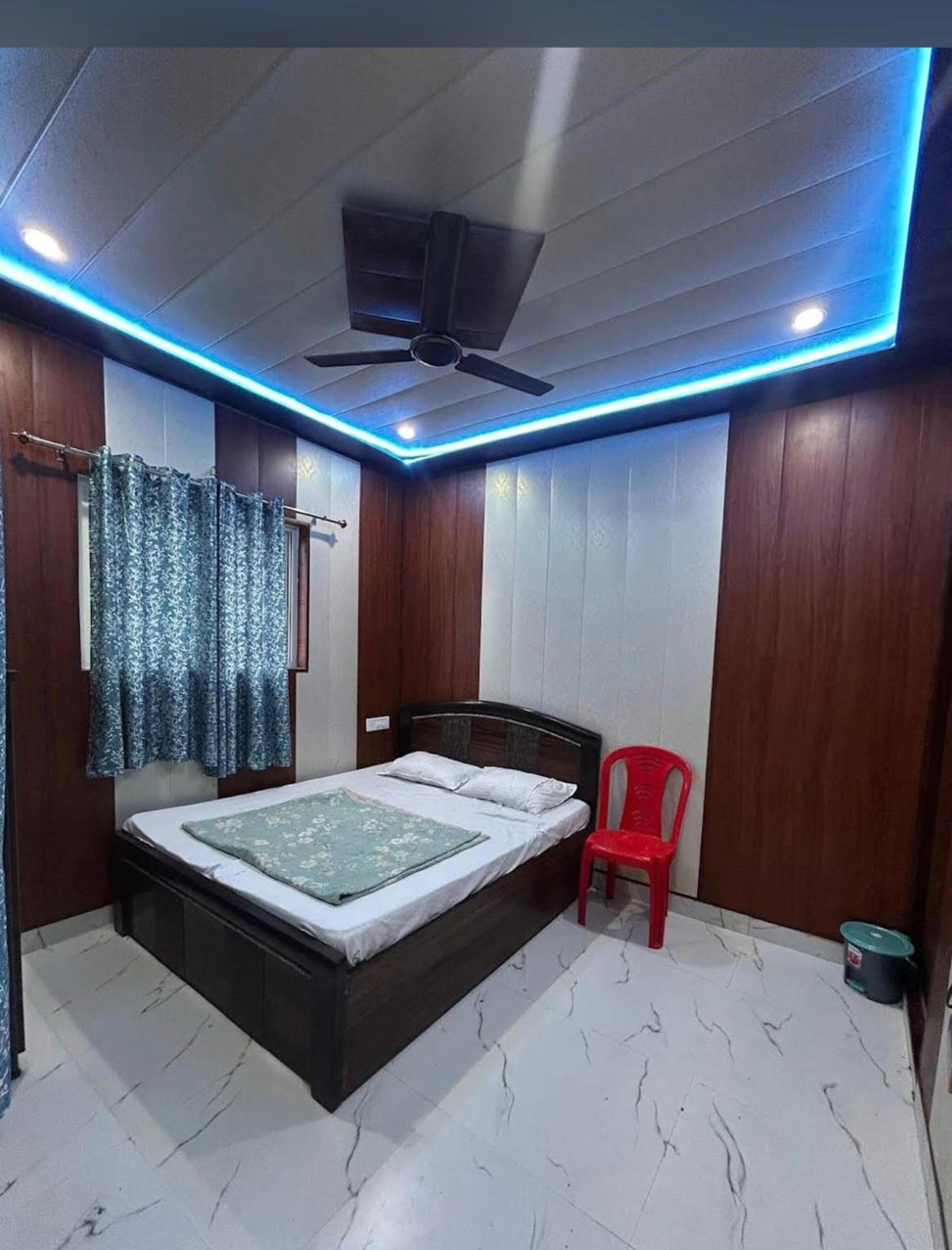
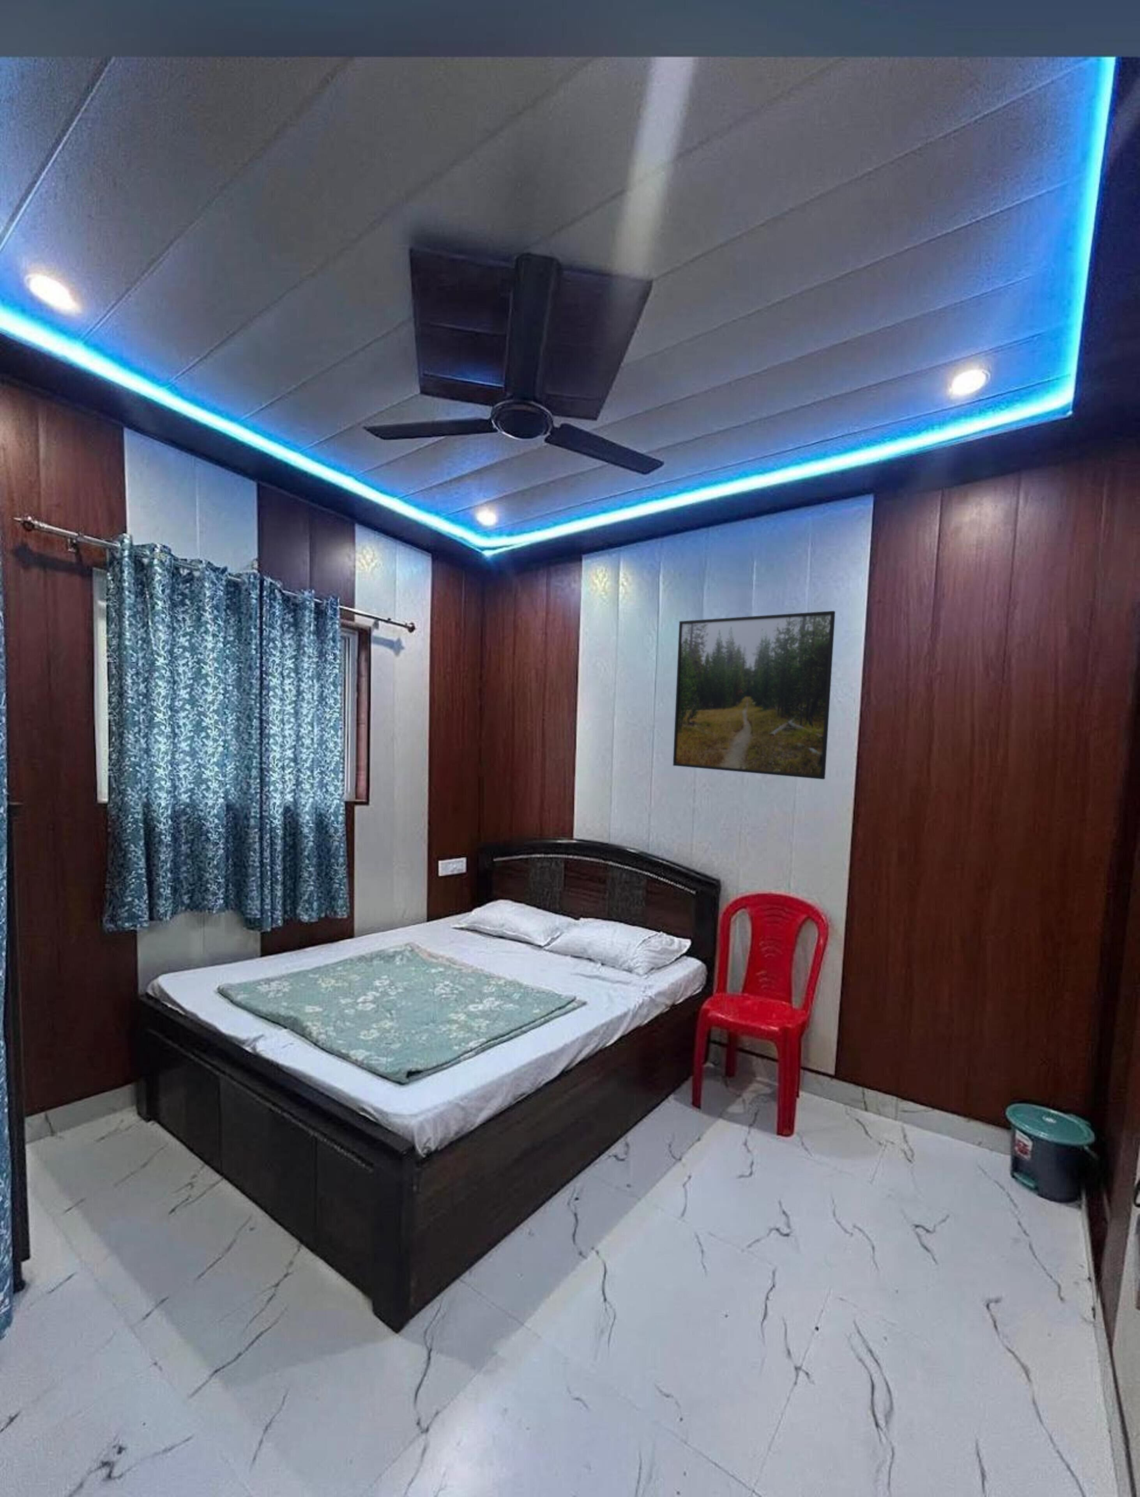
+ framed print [673,611,836,780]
